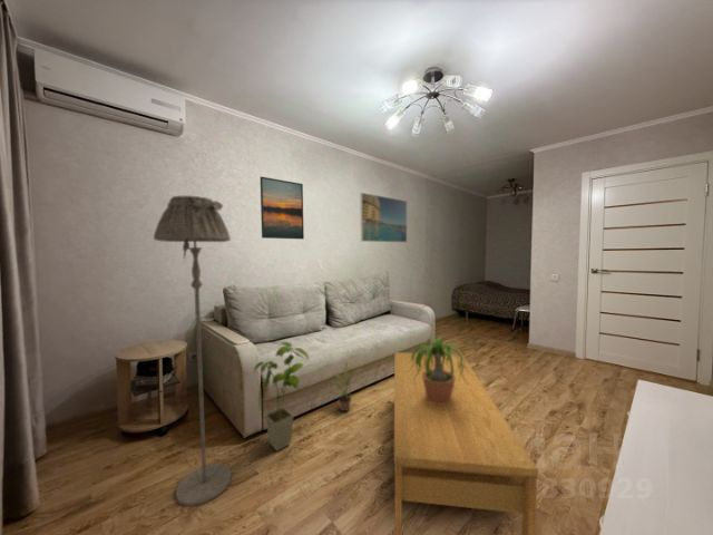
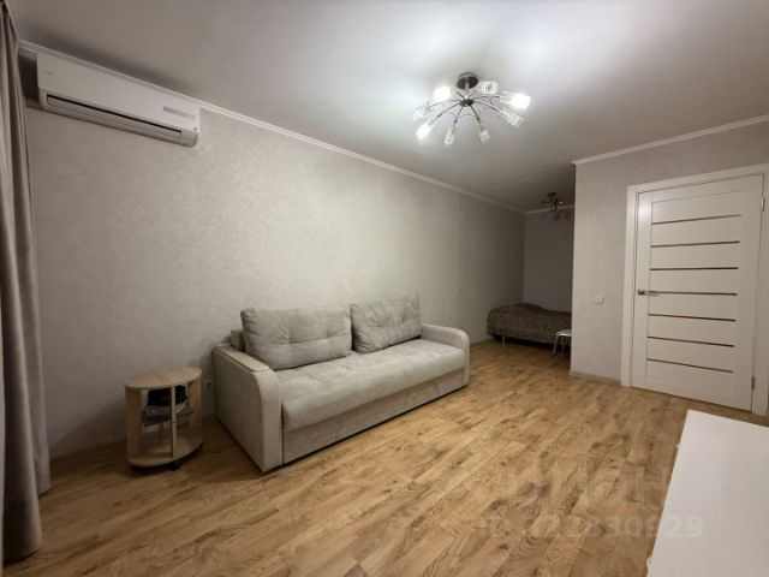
- potted plant [407,335,471,405]
- coffee table [393,351,539,535]
- floor lamp [153,194,233,508]
- potted plant [328,361,364,412]
- house plant [253,341,311,453]
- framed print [260,176,305,241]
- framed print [359,192,408,244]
